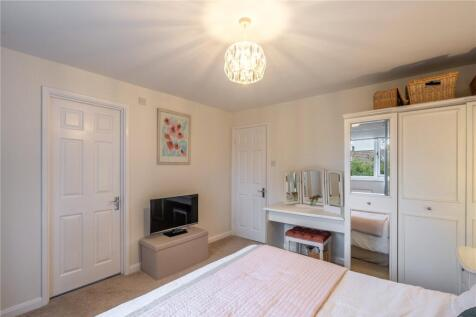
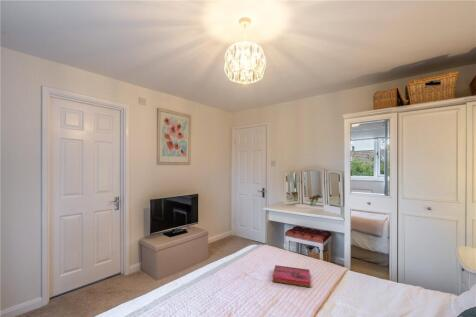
+ hardback book [271,264,311,288]
